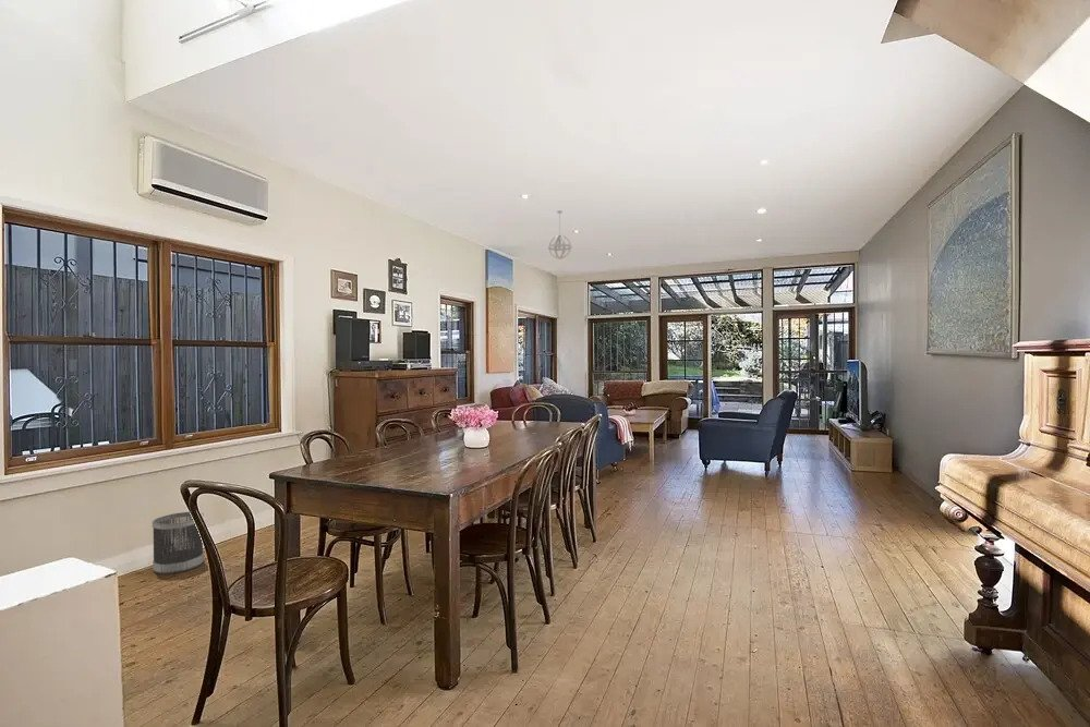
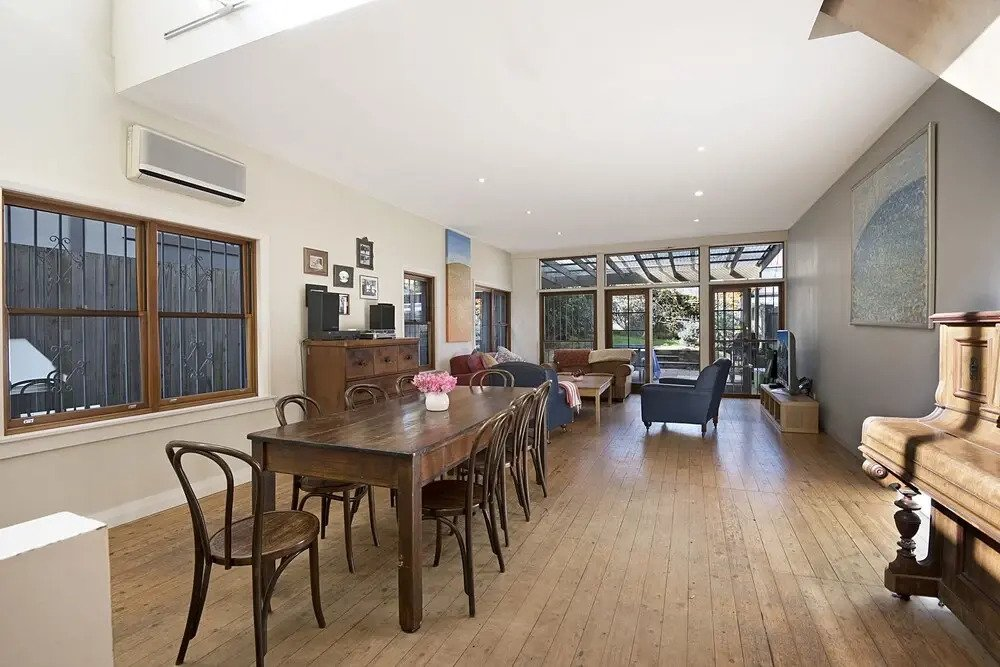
- wastebasket [152,511,205,575]
- pendant light [547,209,572,260]
